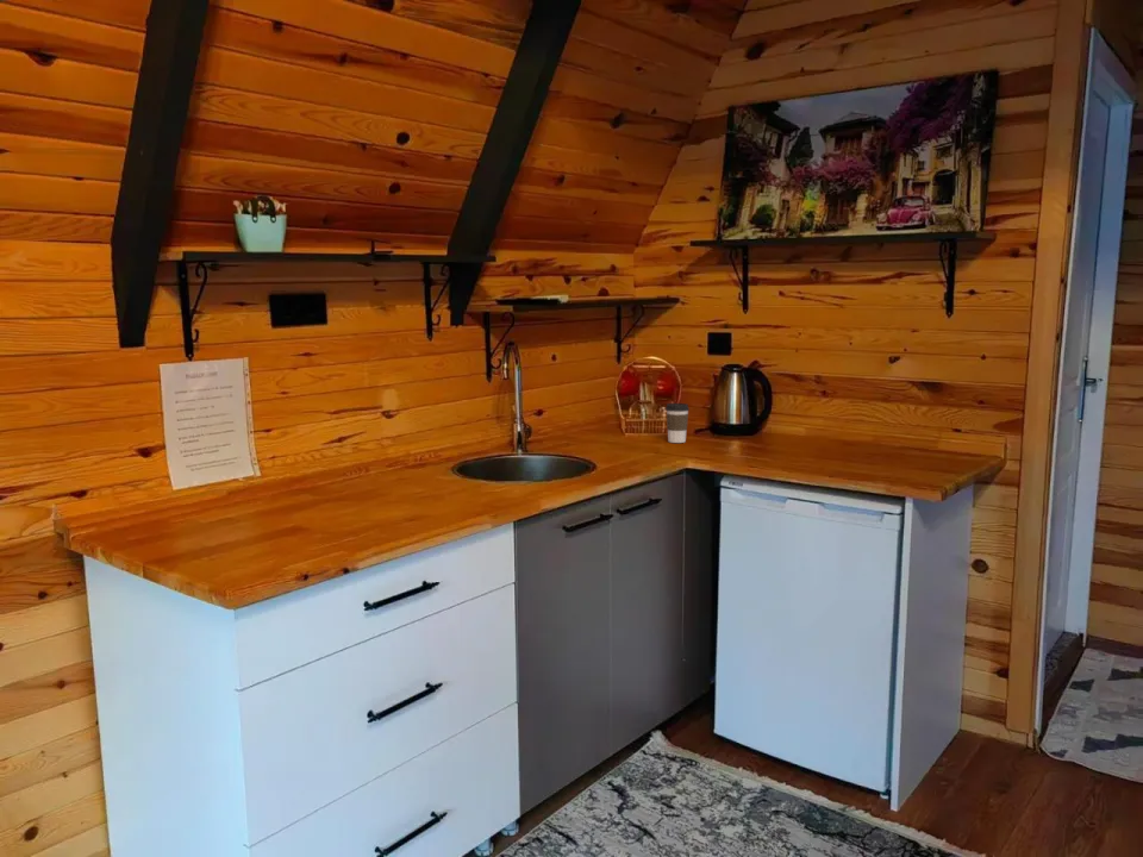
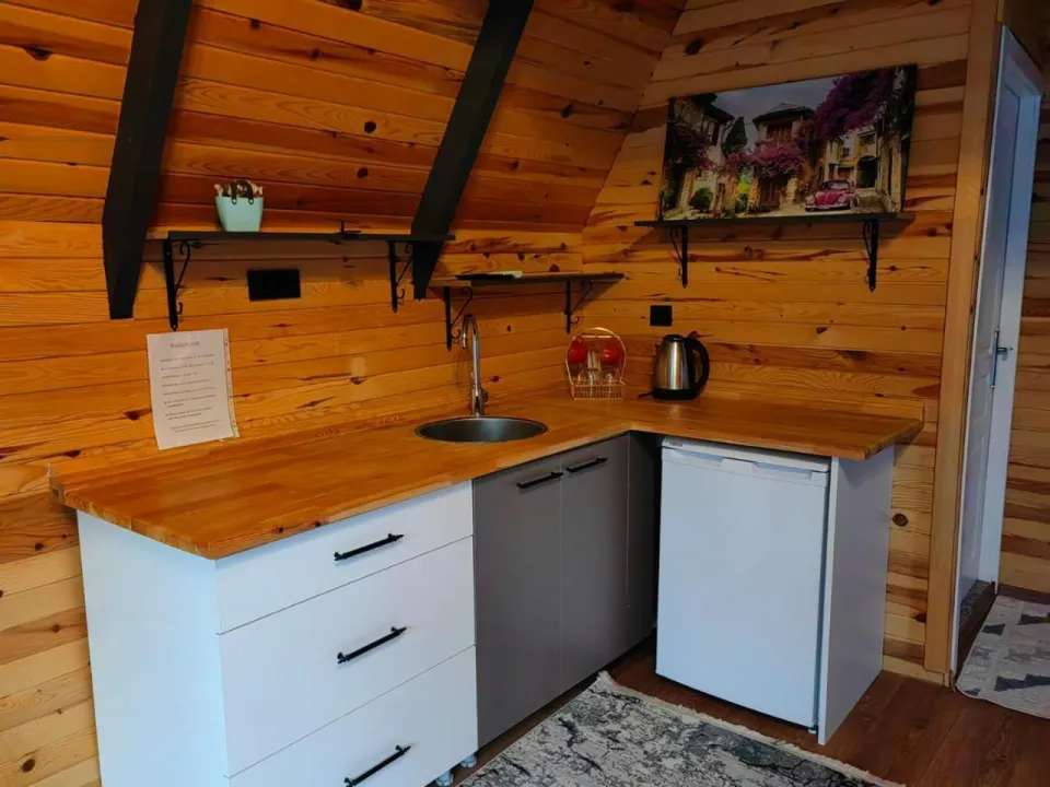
- coffee cup [664,402,691,444]
